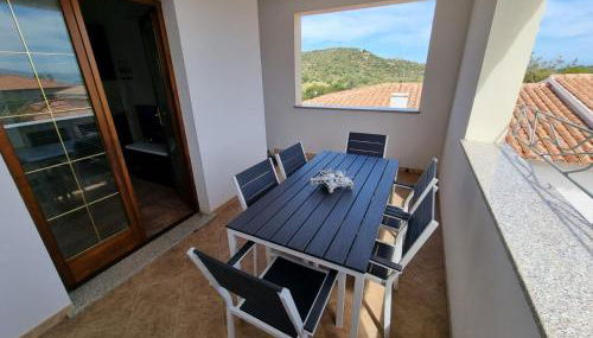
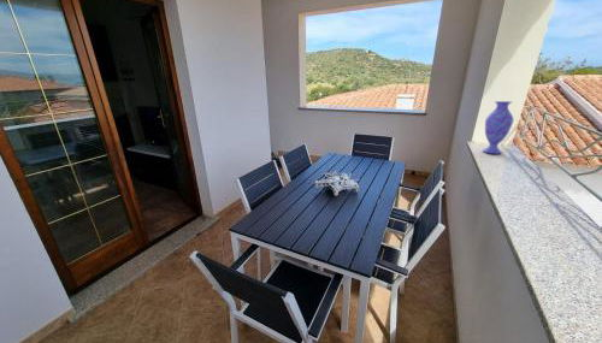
+ vase [482,100,514,155]
